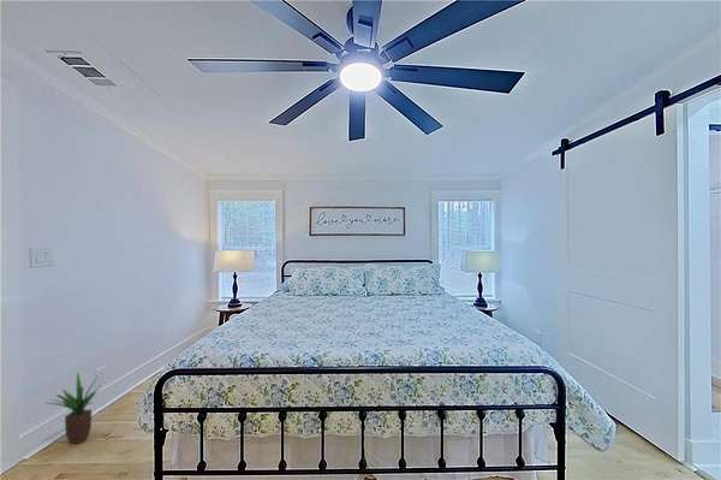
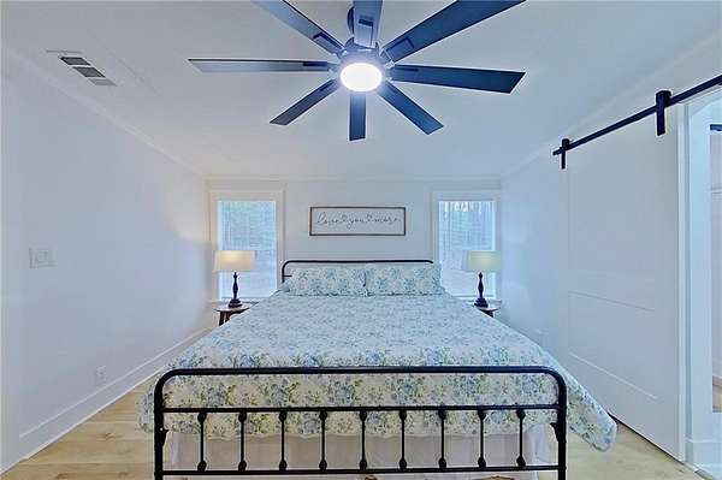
- potted plant [46,372,105,445]
